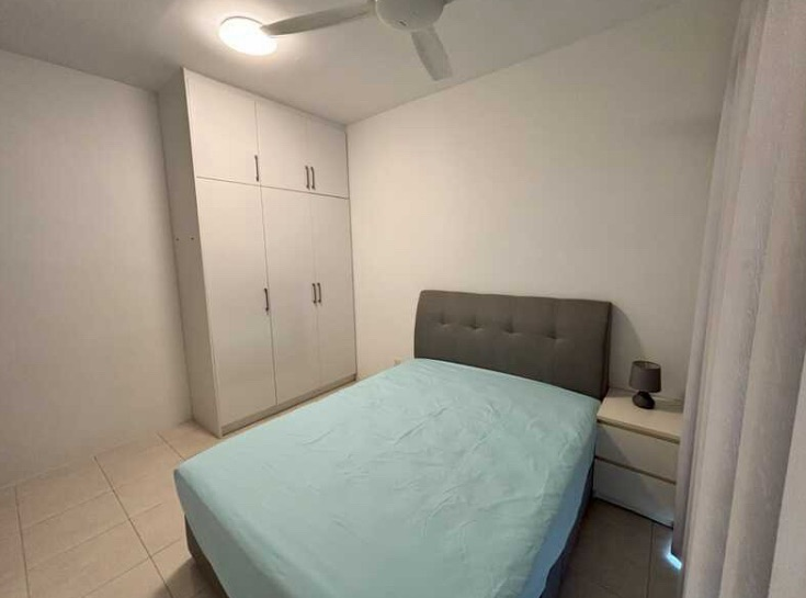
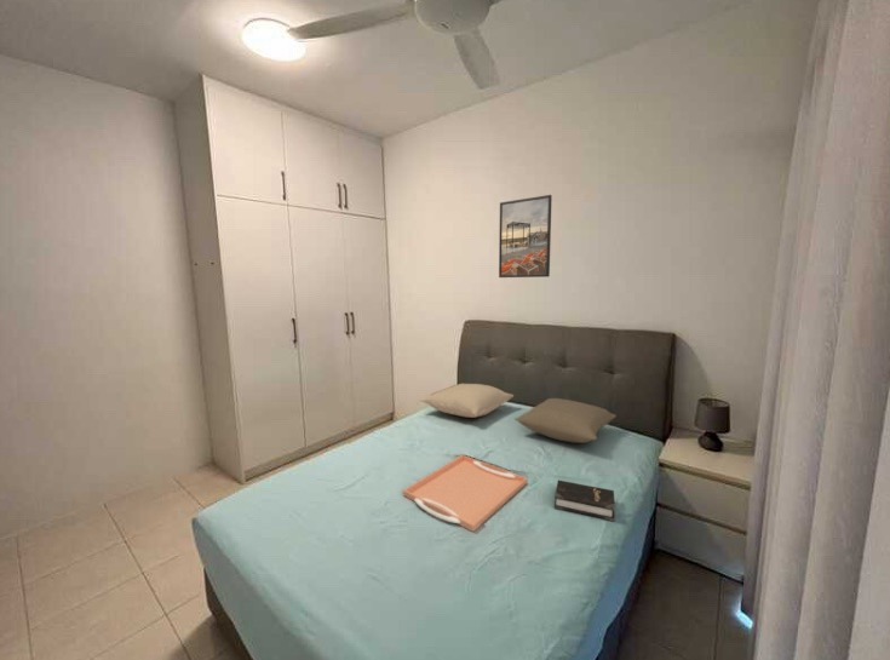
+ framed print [498,194,553,279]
+ serving tray [402,454,528,533]
+ hardback book [553,480,616,522]
+ pillow [418,381,515,419]
+ pillow [513,397,618,444]
